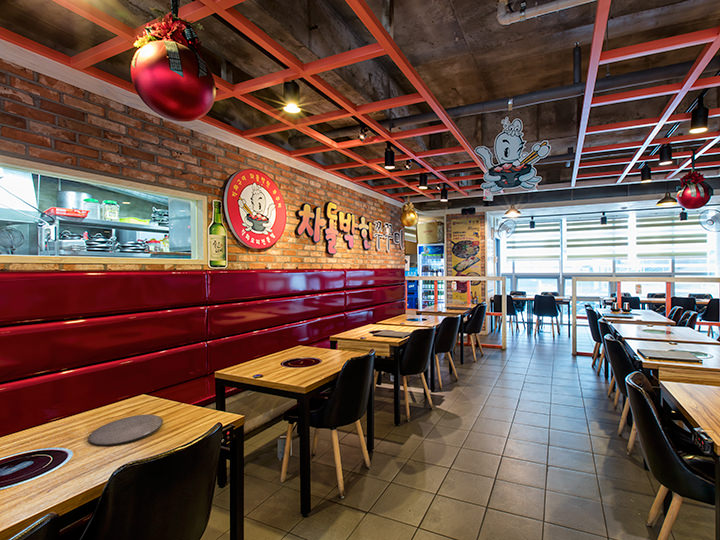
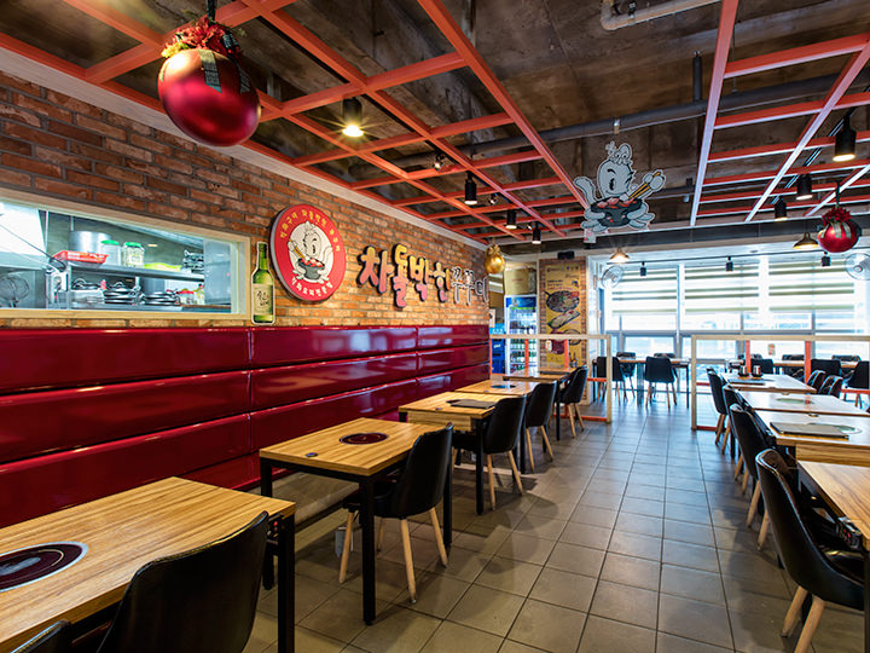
- plate [87,414,164,447]
